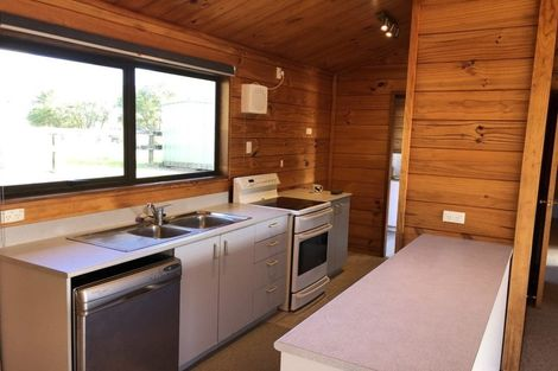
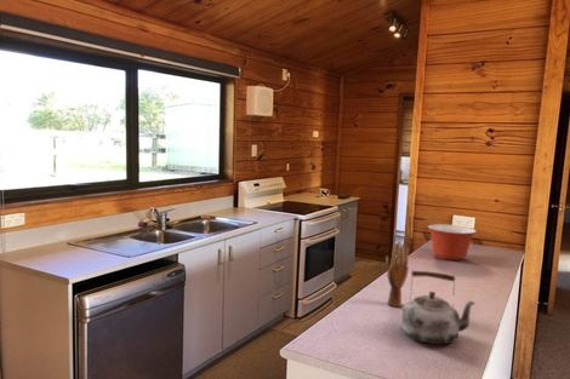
+ mixing bowl [427,223,478,262]
+ kettle [400,270,477,345]
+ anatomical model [384,240,410,308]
